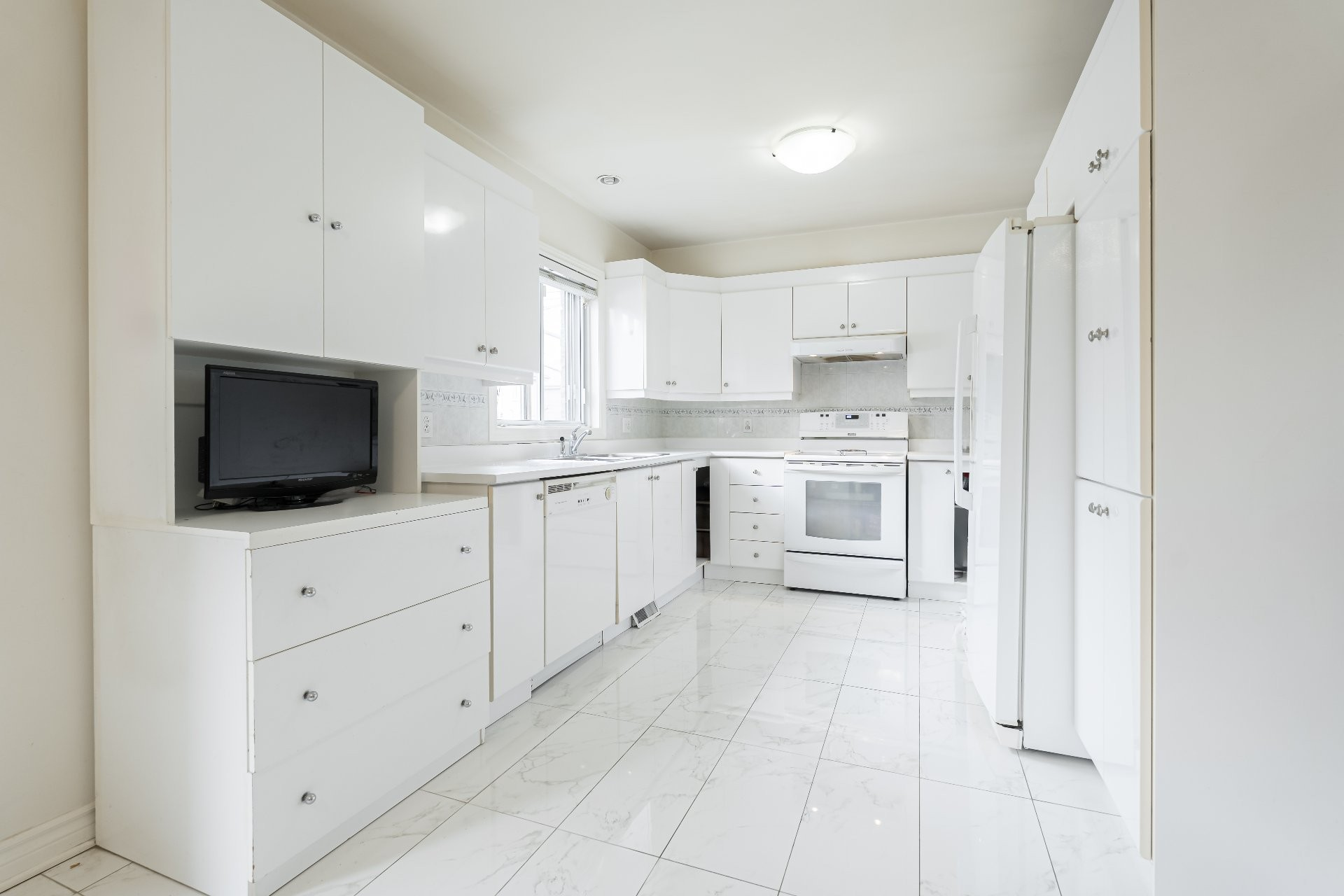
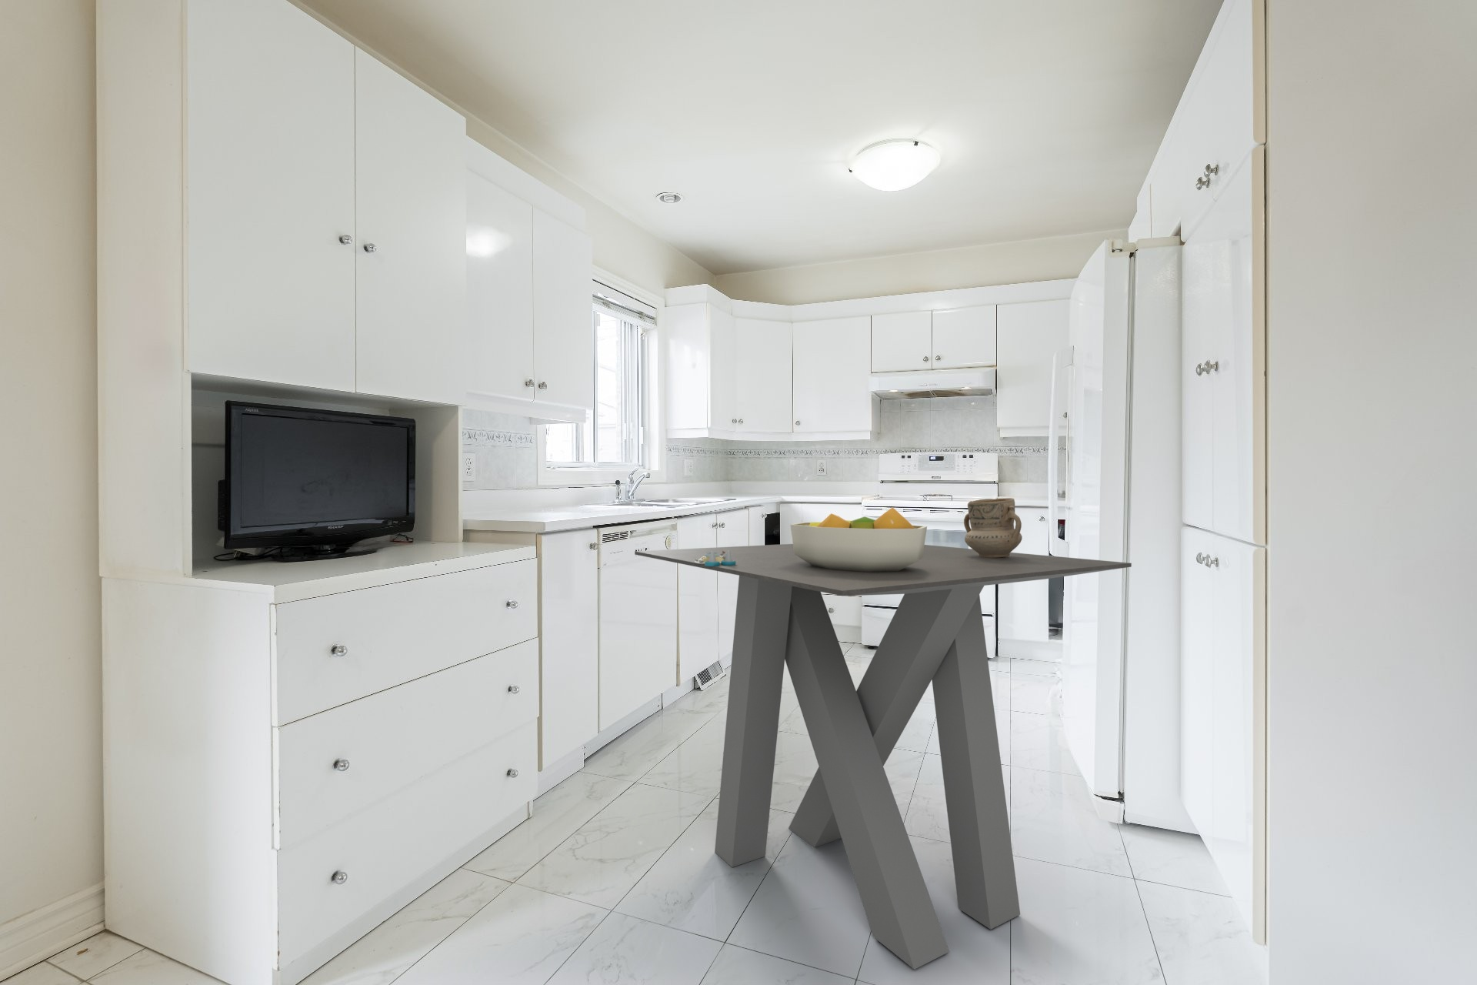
+ fruit bowl [789,507,928,572]
+ mug [963,497,1023,557]
+ salt and pepper shaker set [695,550,736,566]
+ dining table [634,543,1132,970]
